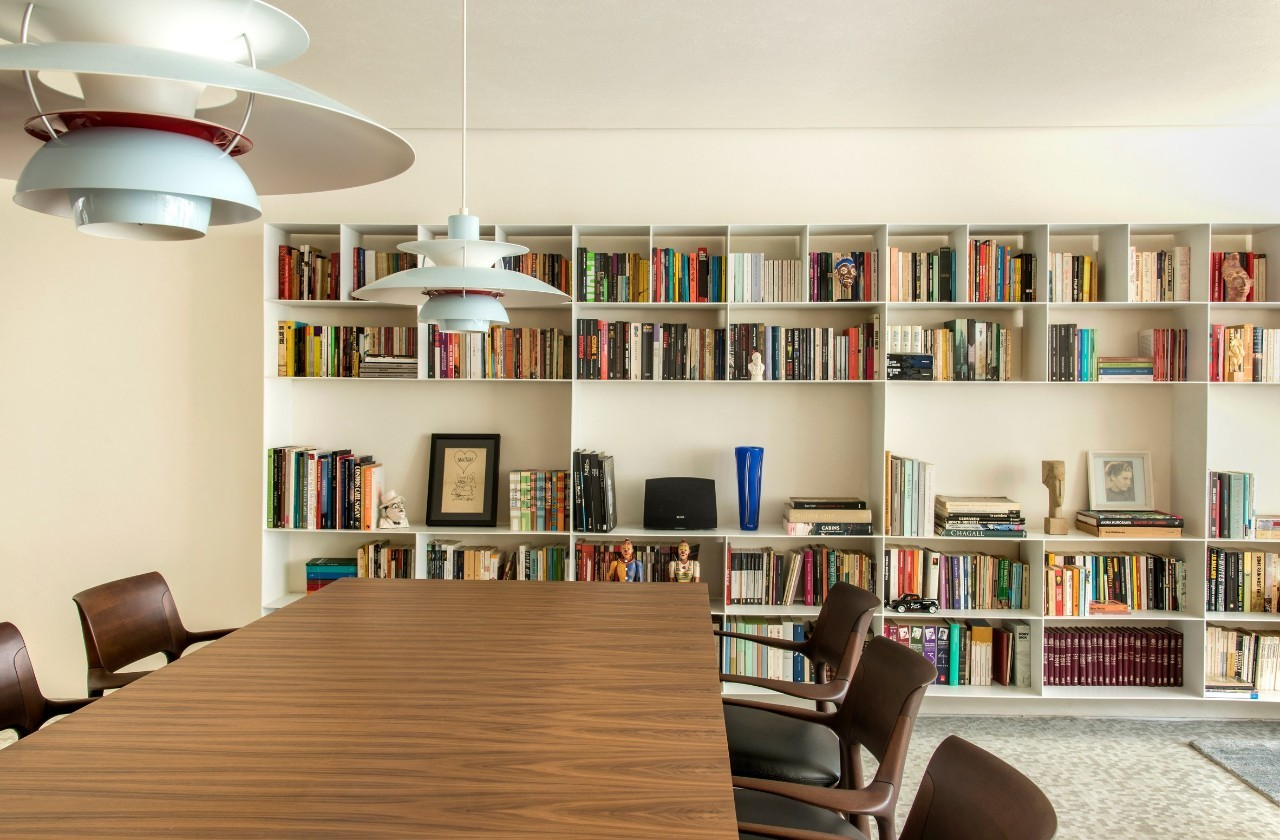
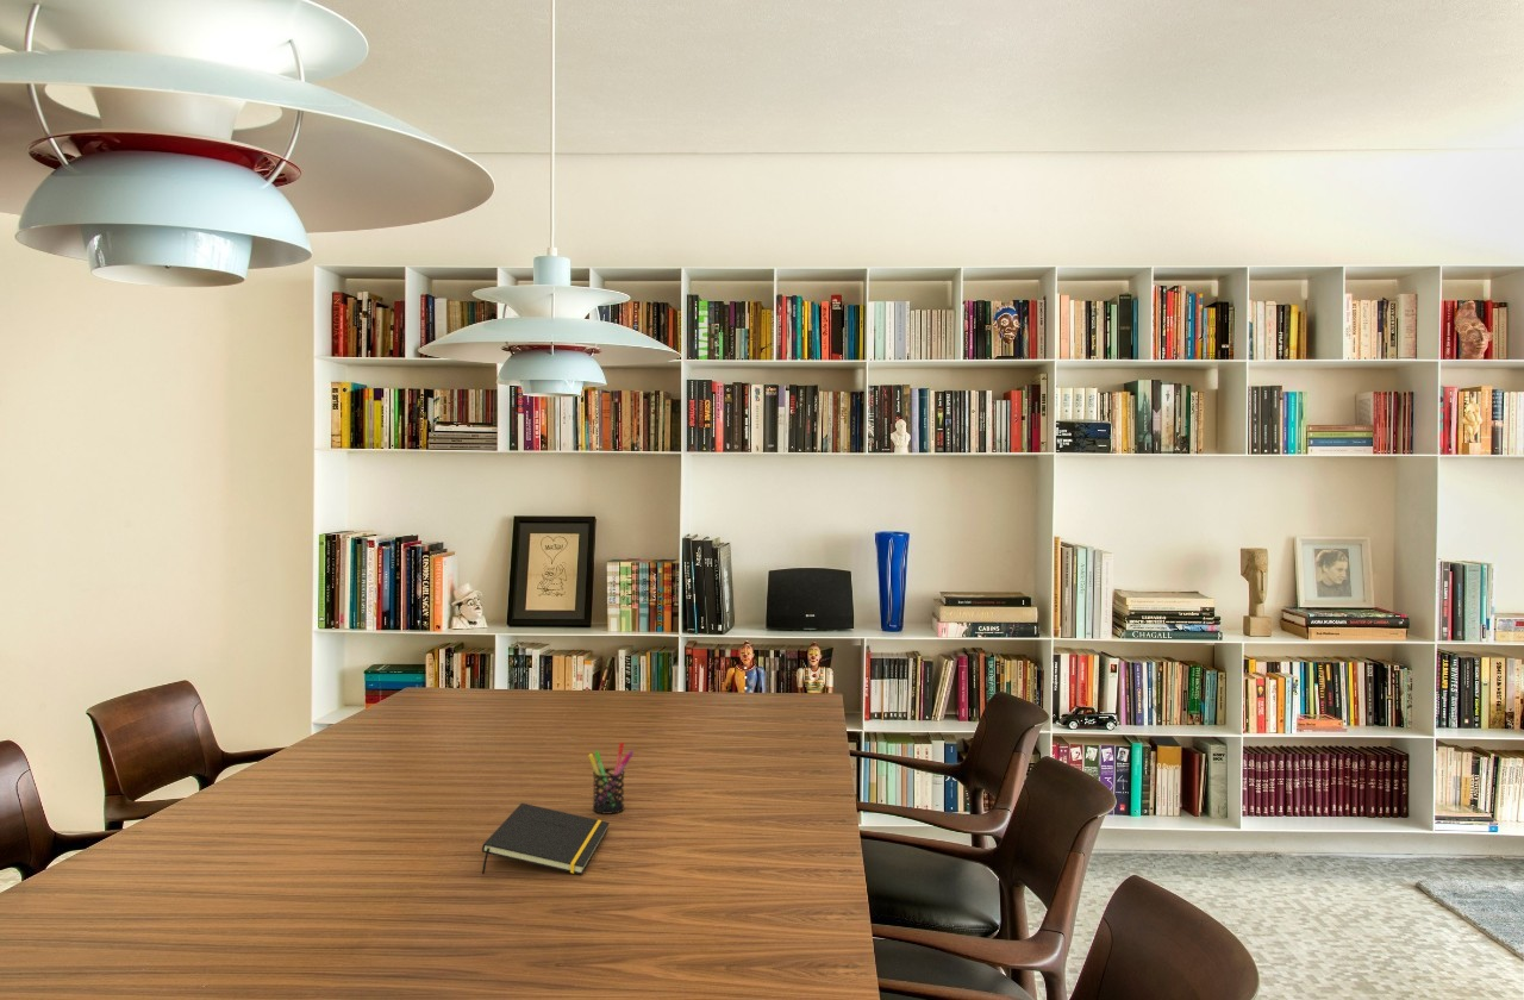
+ pen holder [587,740,635,815]
+ notepad [481,802,611,876]
